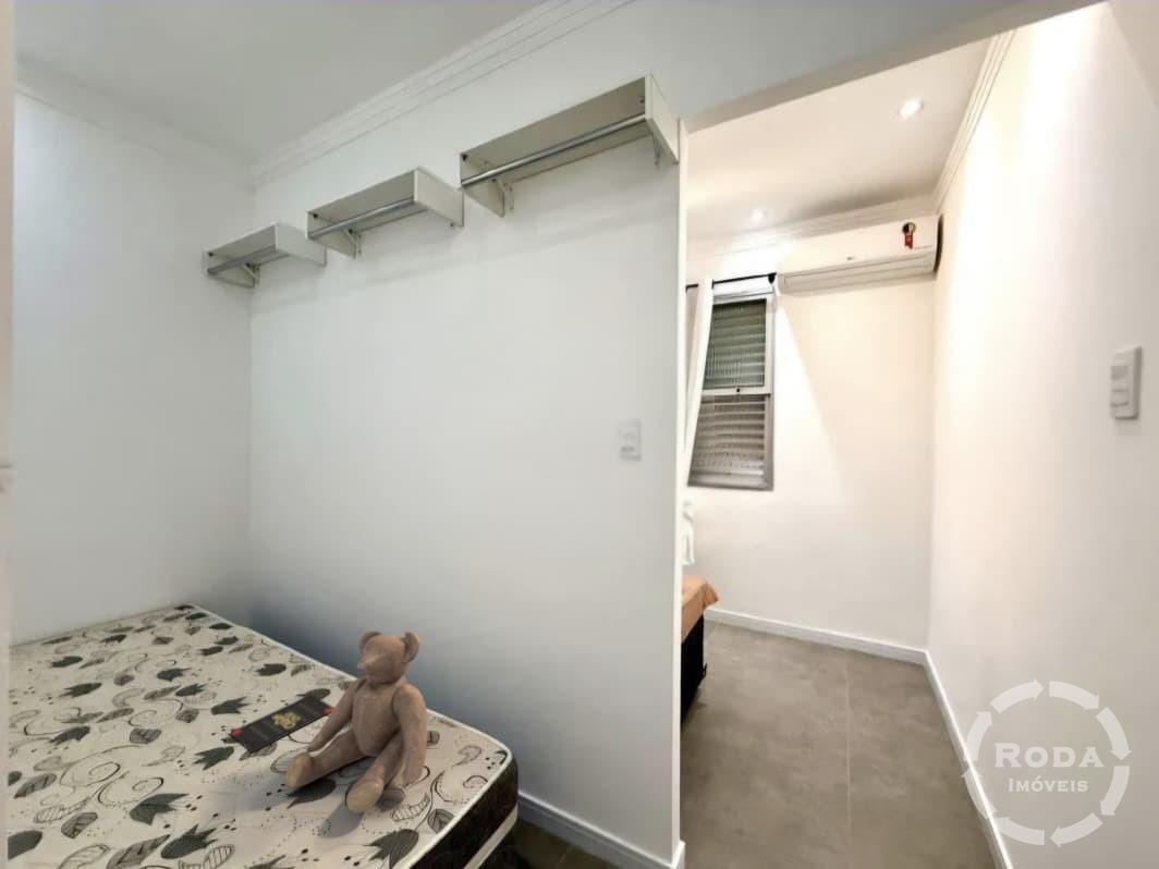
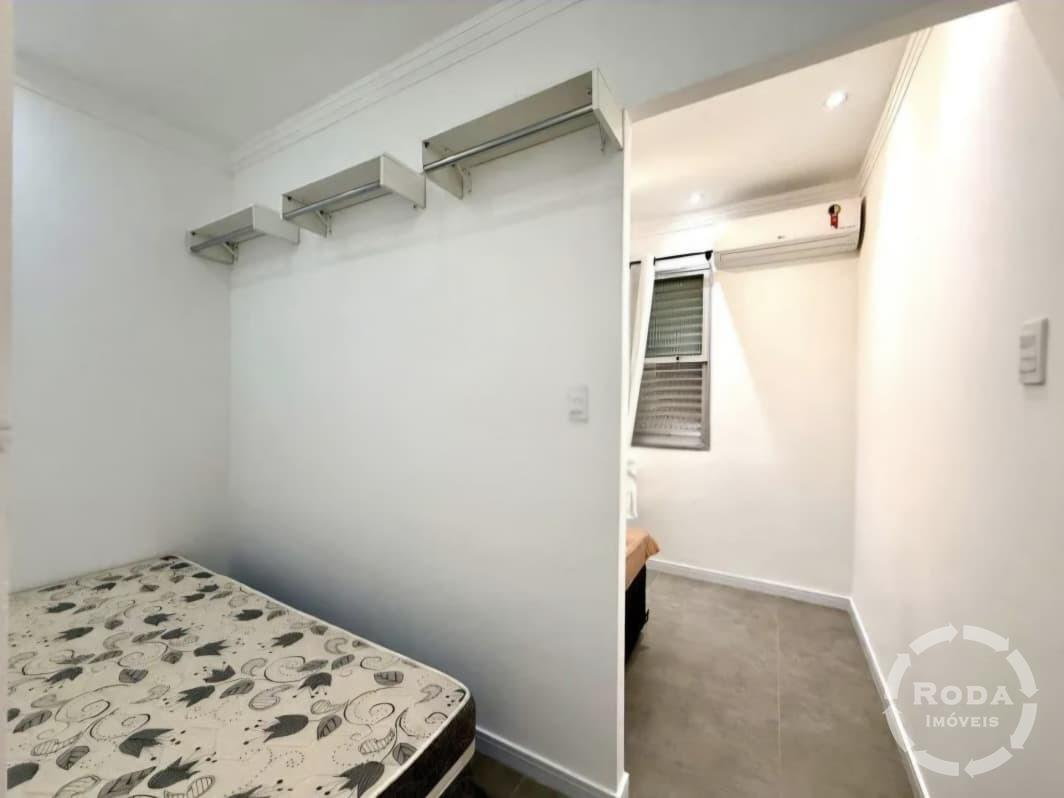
- teddy bear [285,629,428,815]
- playing card [229,694,334,752]
